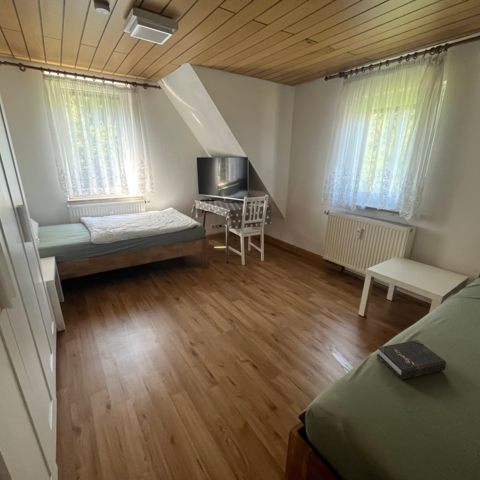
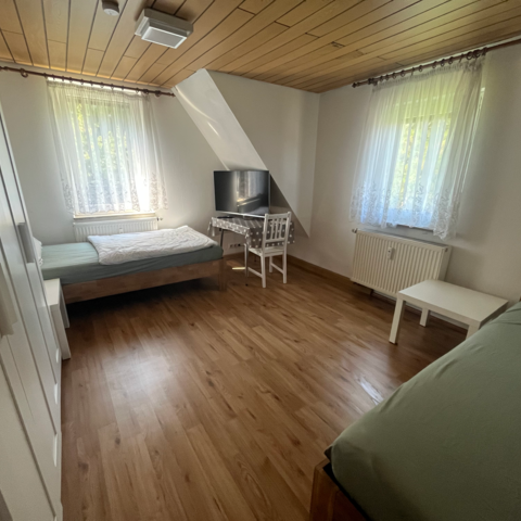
- hardback book [376,339,447,381]
